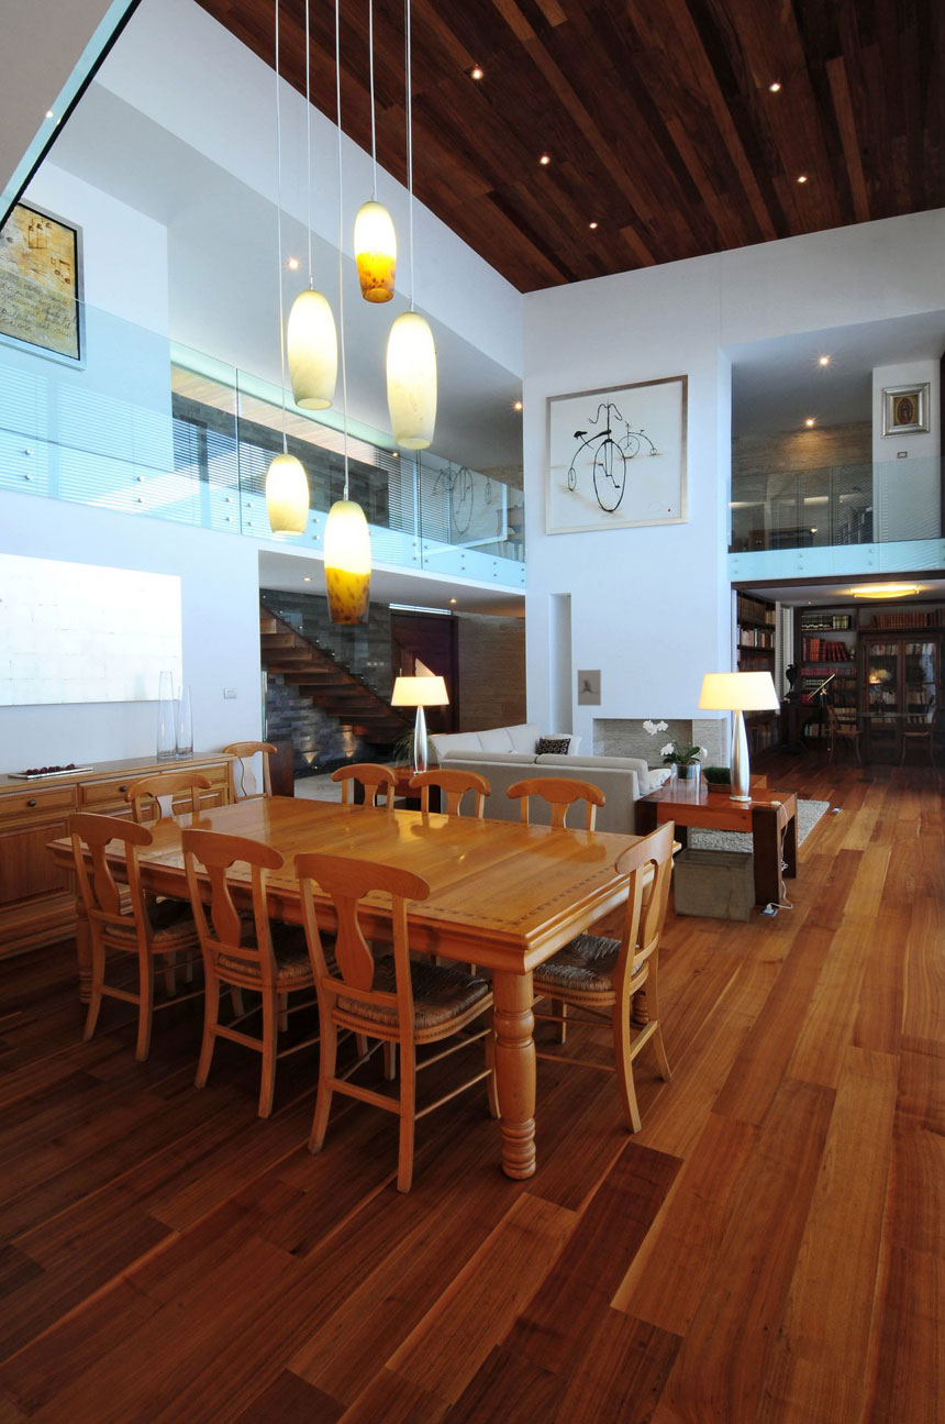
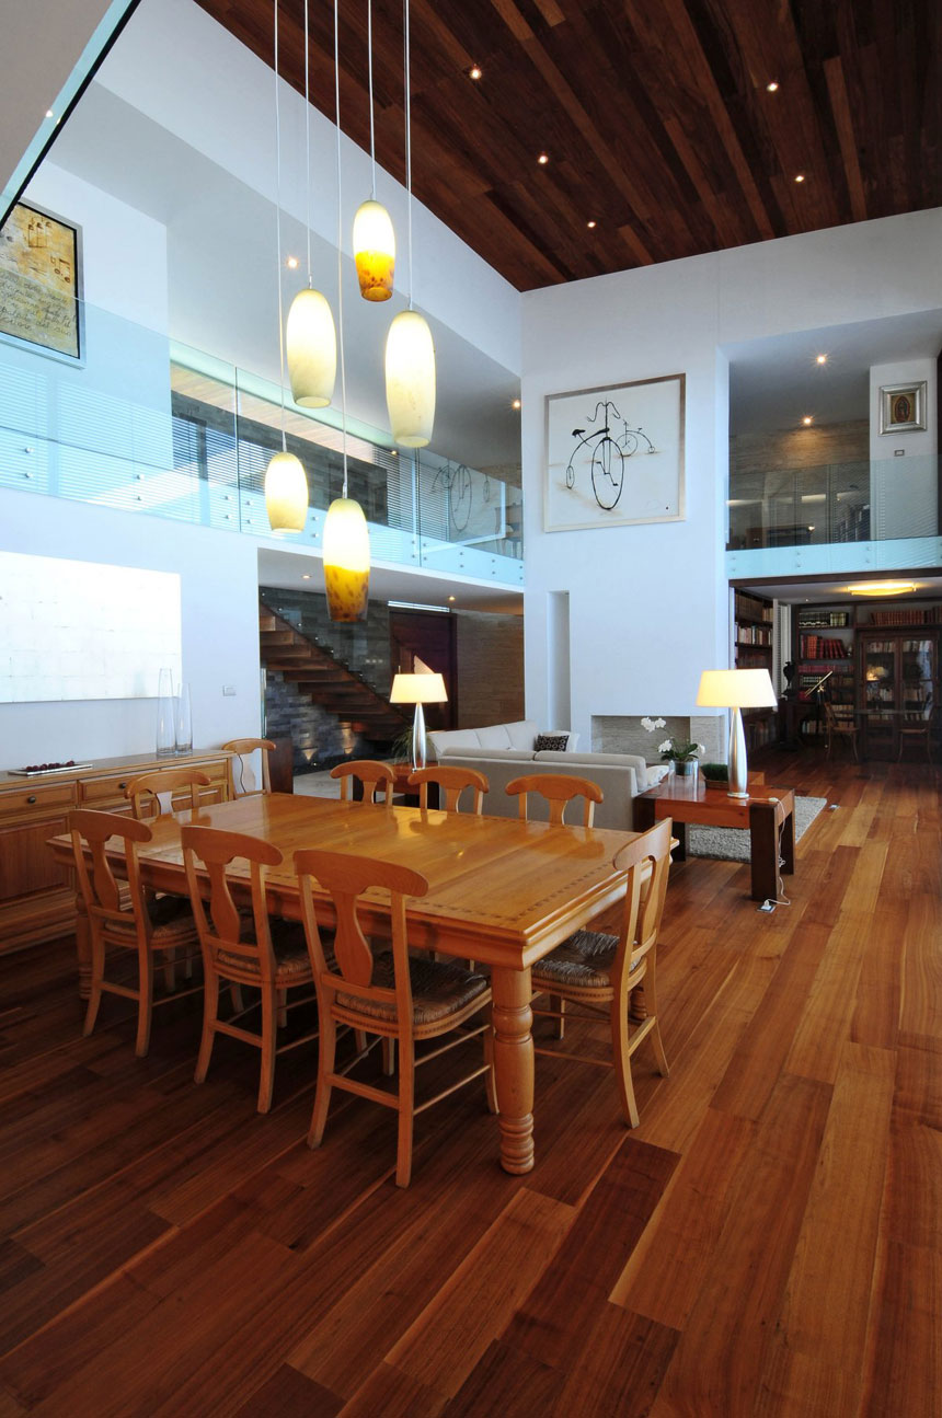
- storage bin [672,847,756,924]
- wall sculpture [577,669,602,707]
